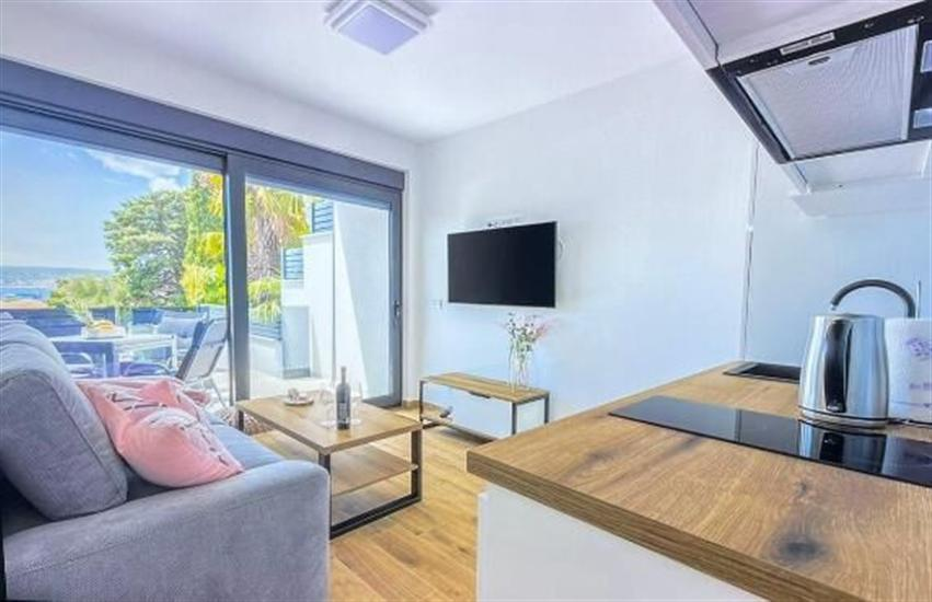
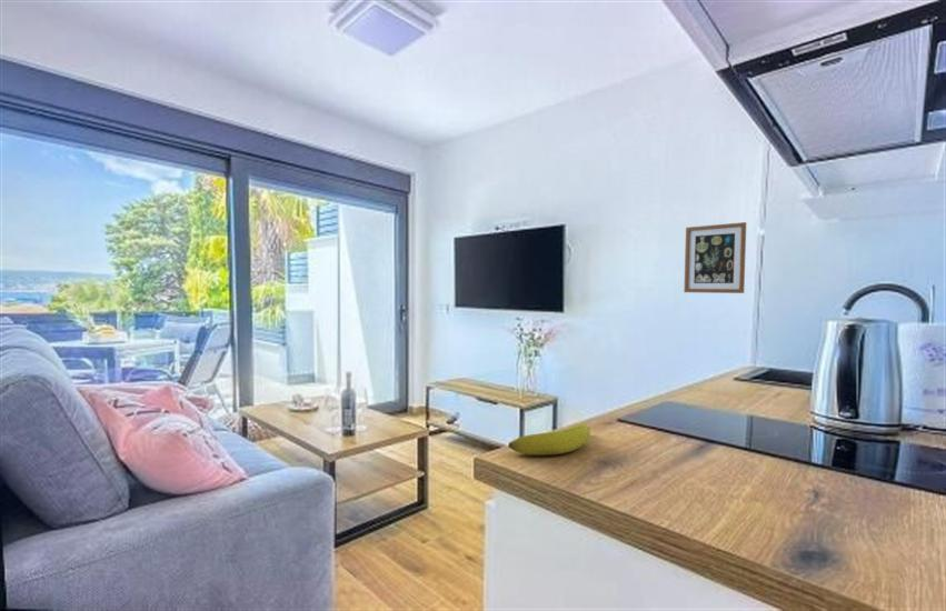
+ banana [507,422,591,455]
+ wall art [683,221,747,294]
